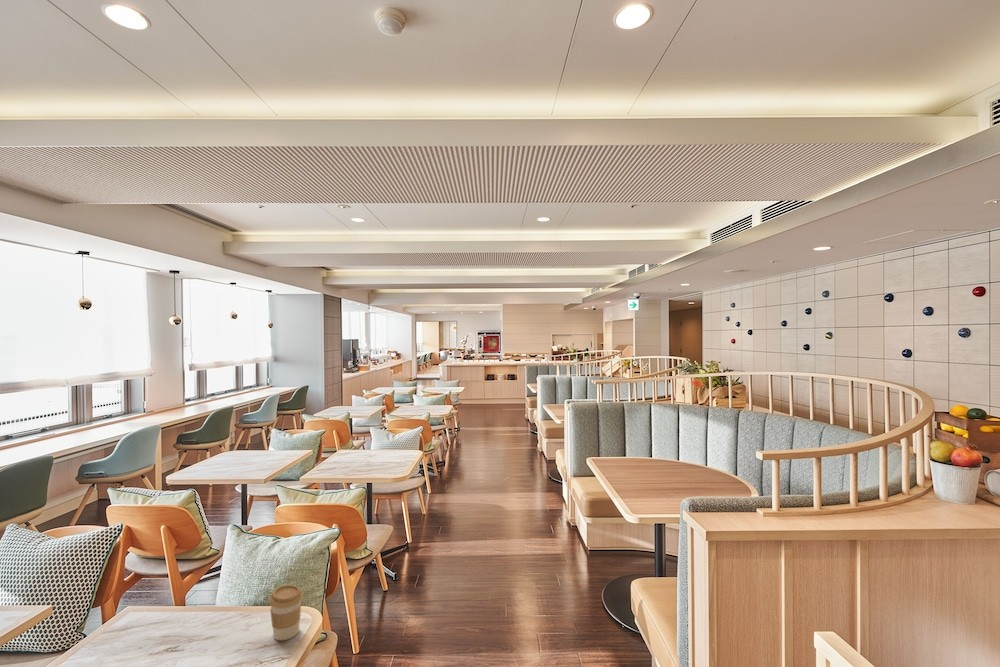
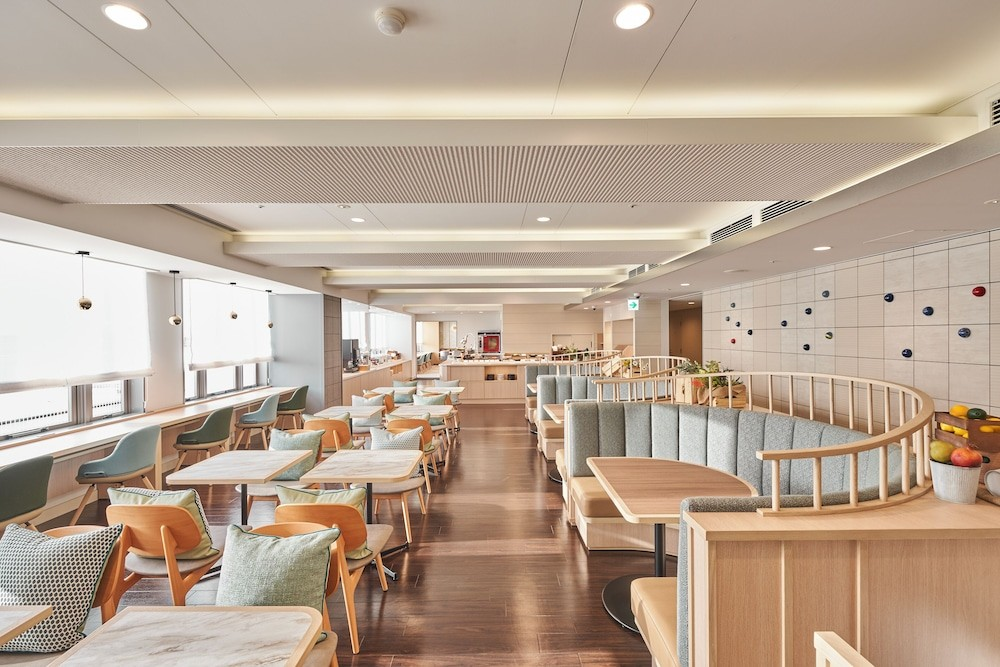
- coffee cup [268,584,304,641]
